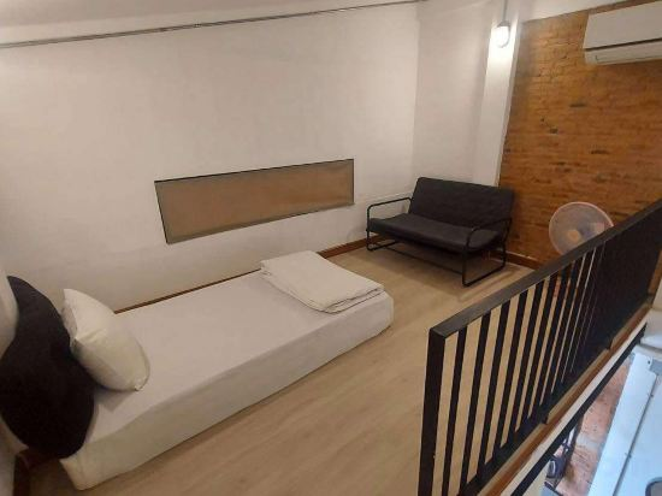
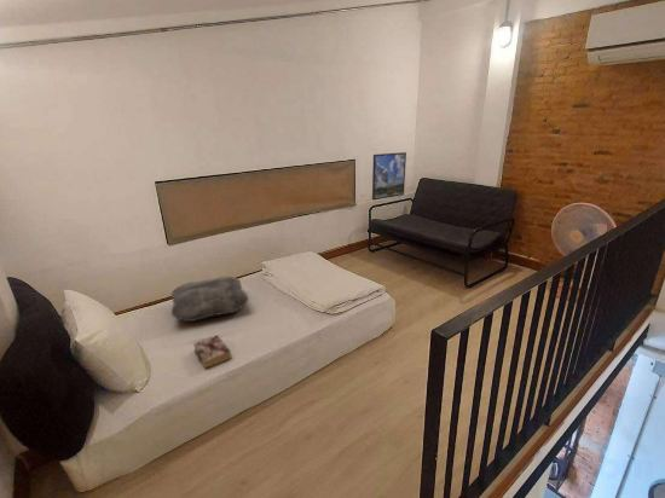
+ cushion [170,276,249,323]
+ book [192,335,232,370]
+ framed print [371,151,407,201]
